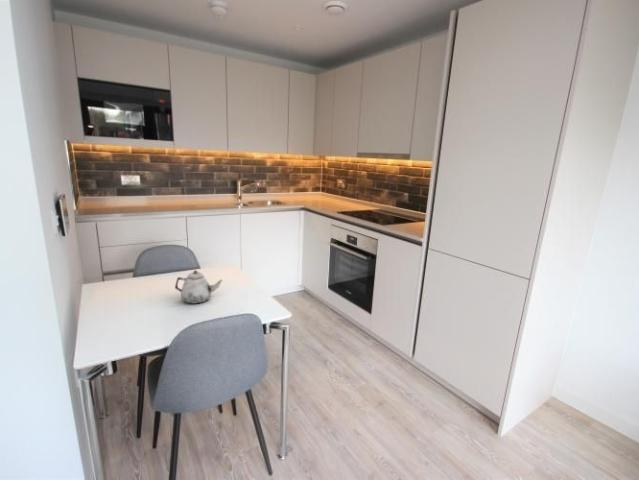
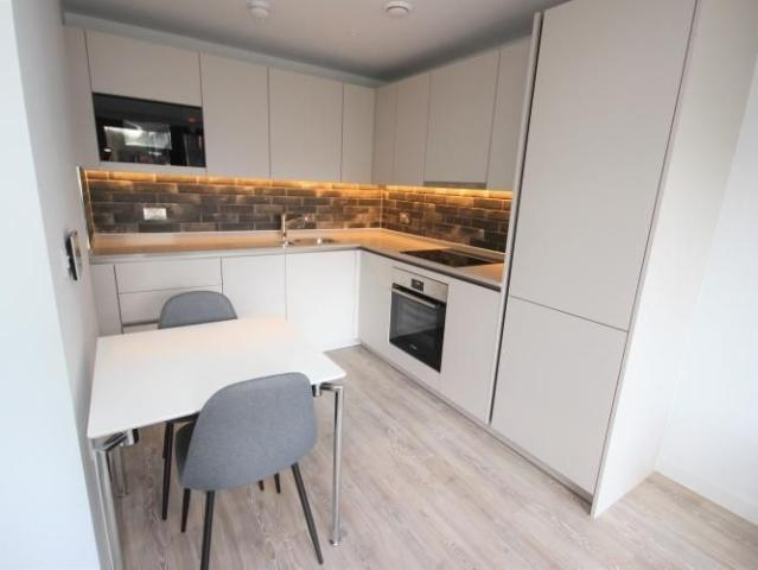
- teapot [174,269,223,305]
